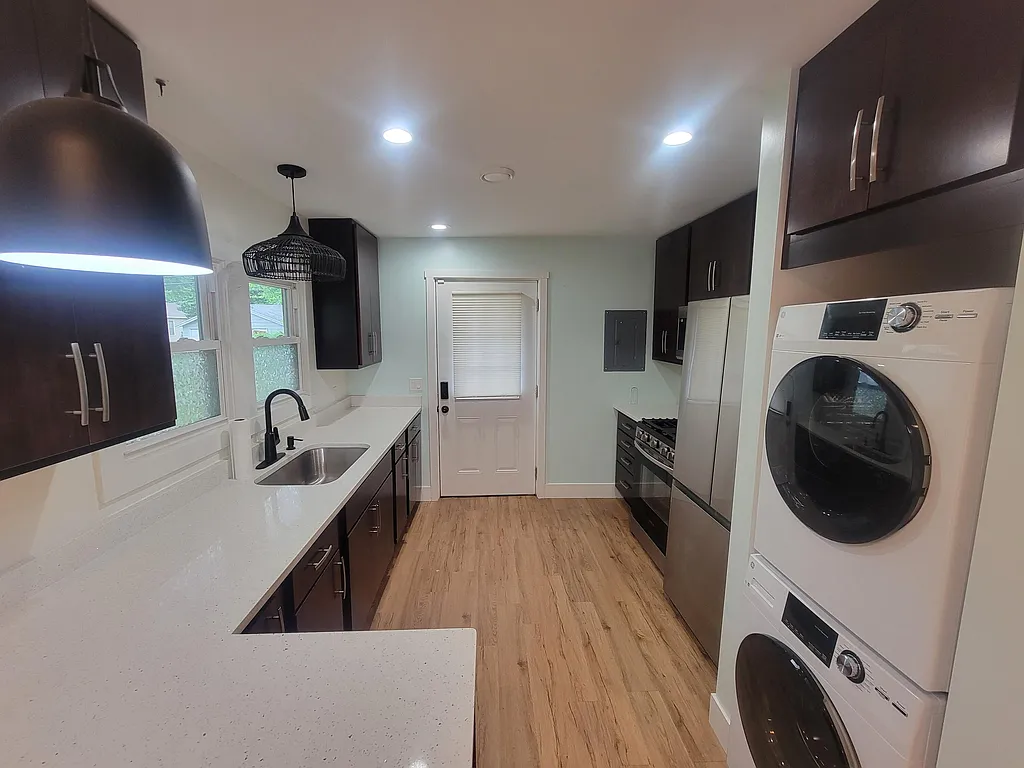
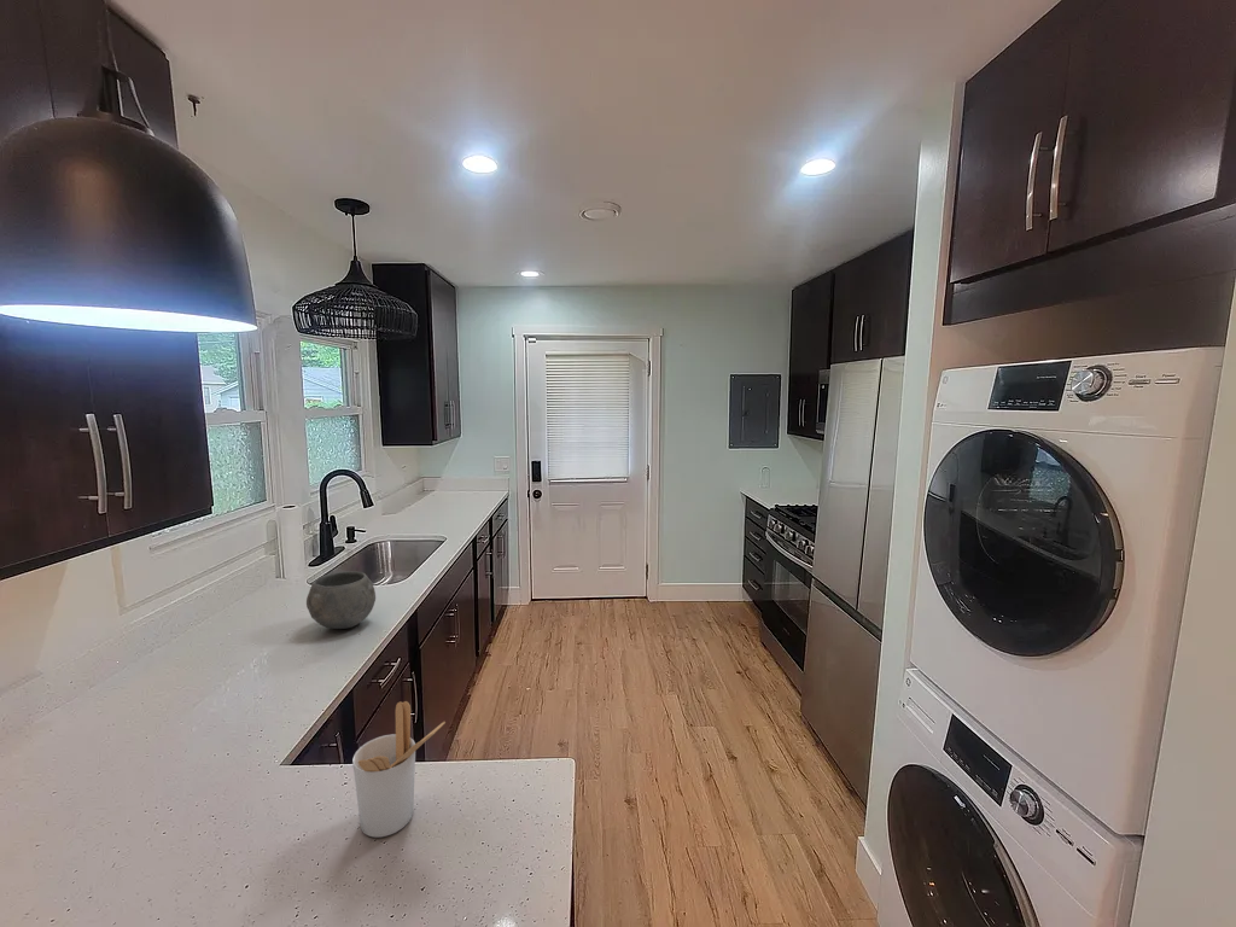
+ utensil holder [351,700,447,839]
+ bowl [305,570,377,630]
